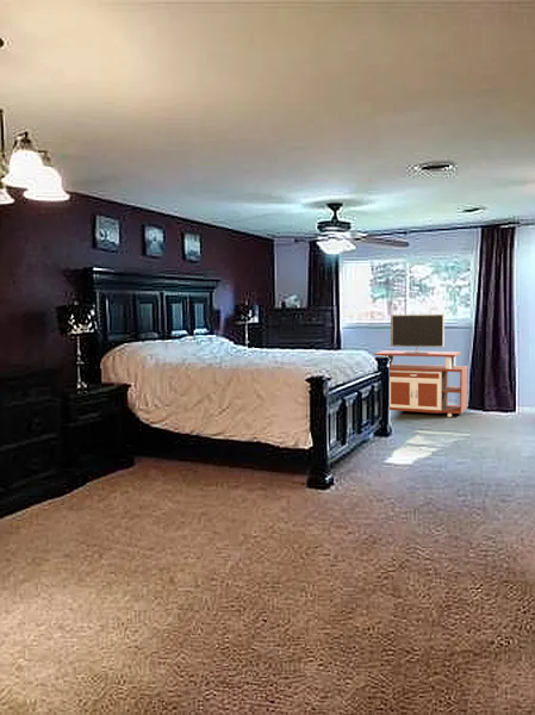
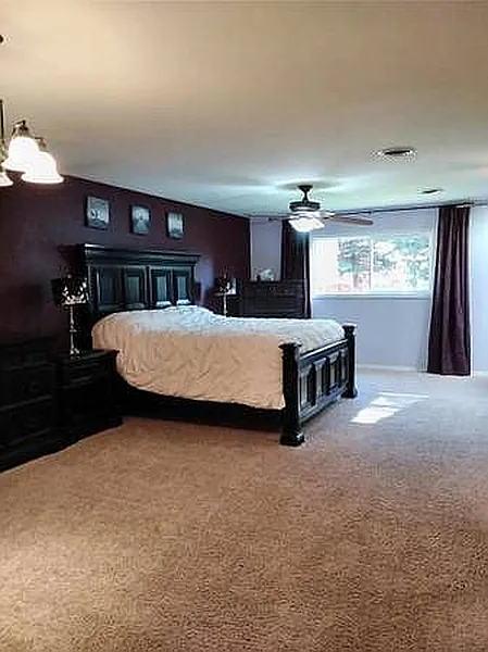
- tv stand [373,313,468,418]
